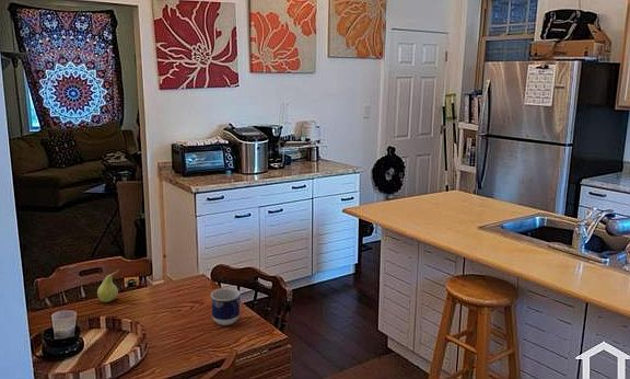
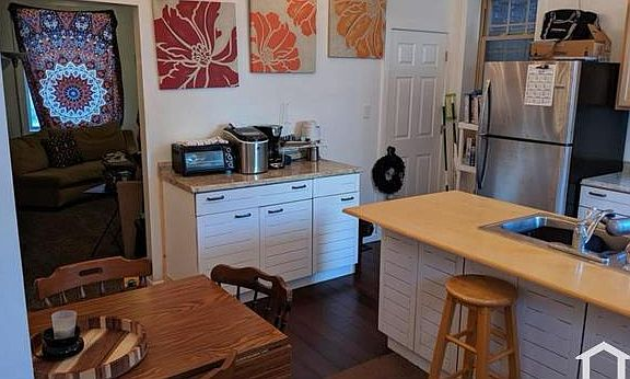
- cup [210,287,241,326]
- fruit [96,268,120,303]
